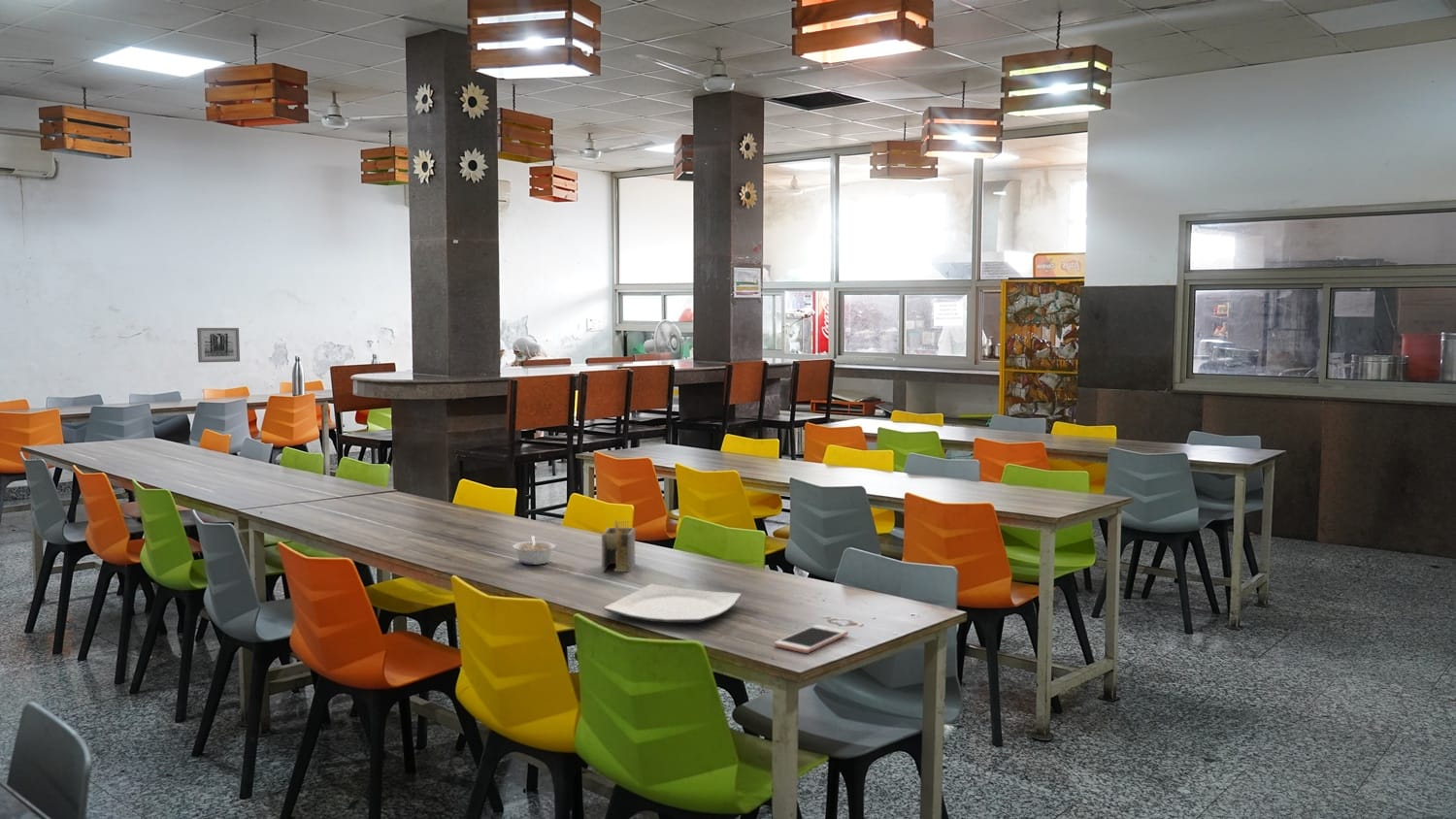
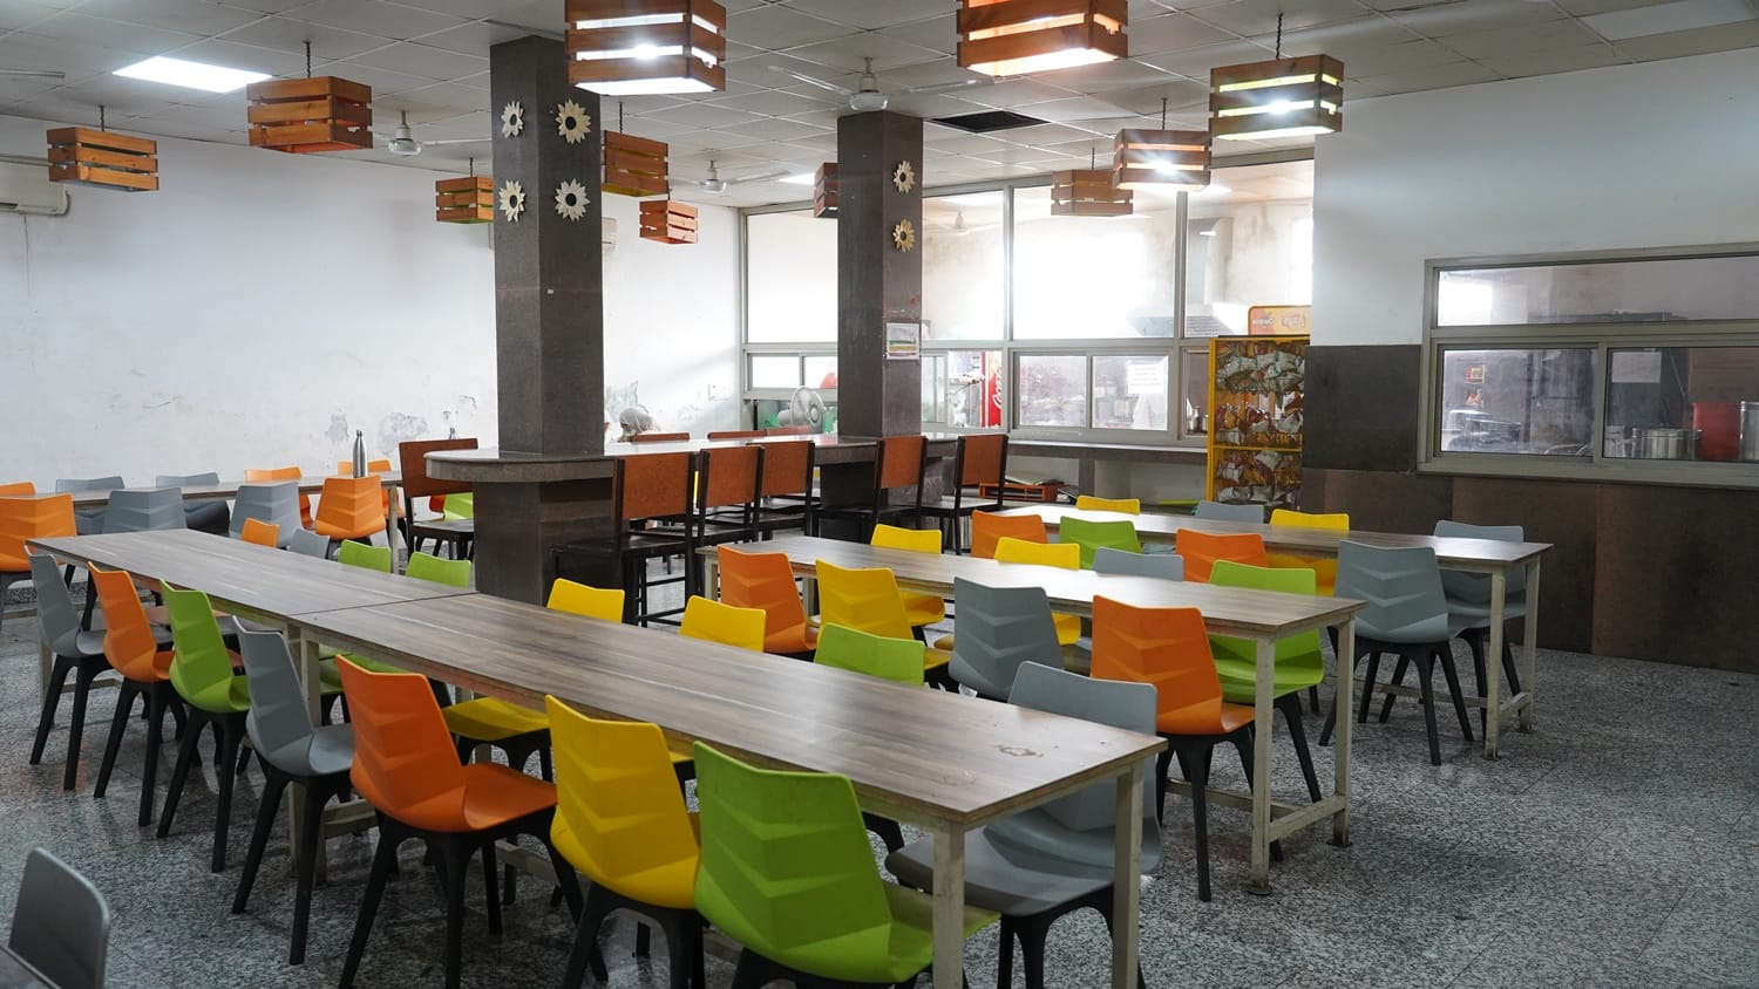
- plate [603,583,743,624]
- wall art [196,327,241,363]
- legume [512,535,557,566]
- cell phone [774,624,849,654]
- napkin holder [601,519,636,573]
